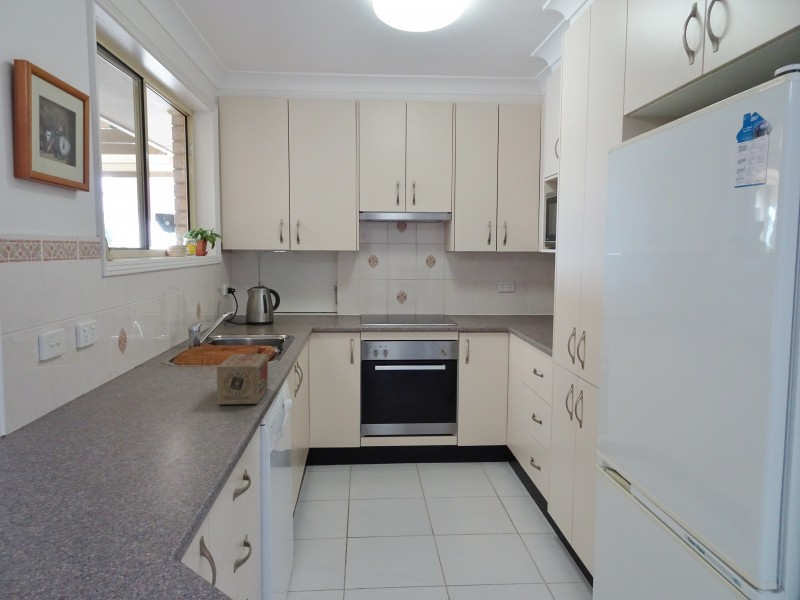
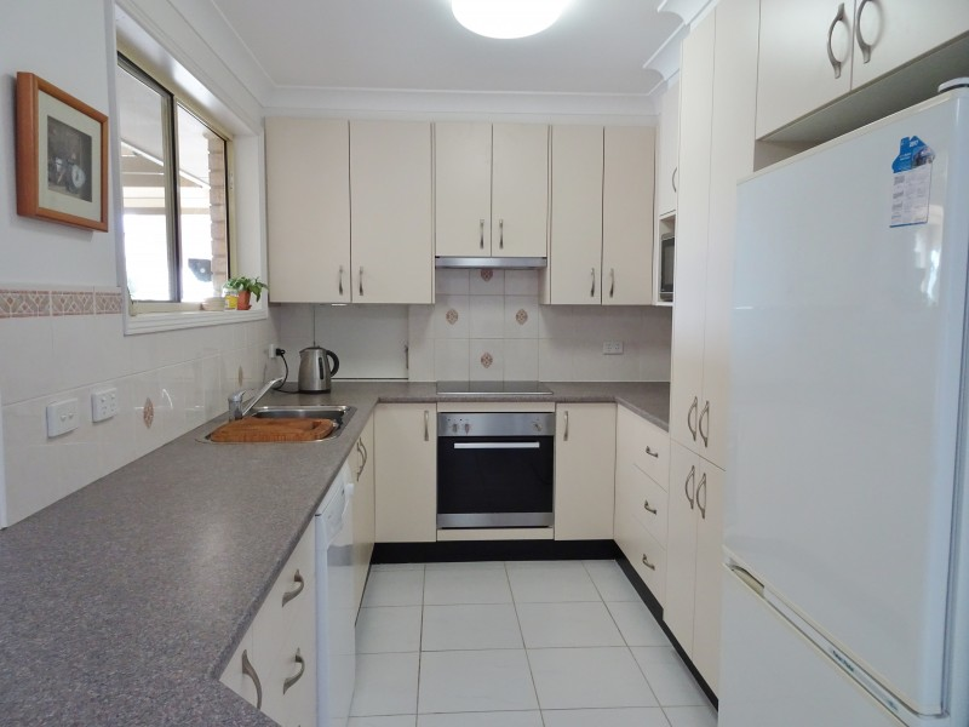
- tea box [216,353,269,406]
